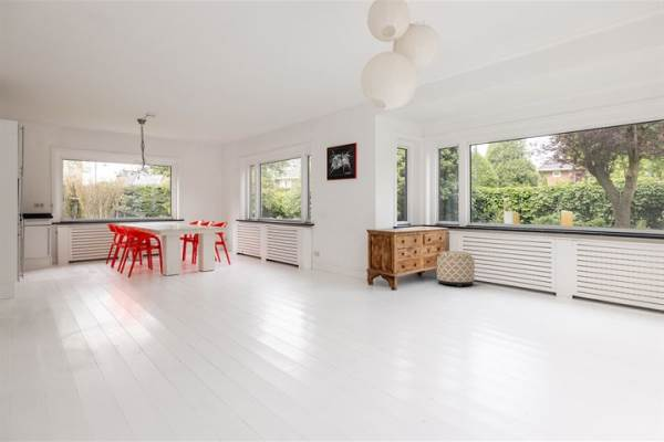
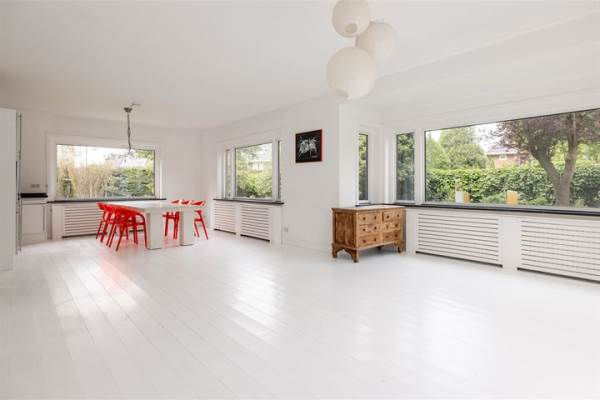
- ottoman [436,250,476,287]
